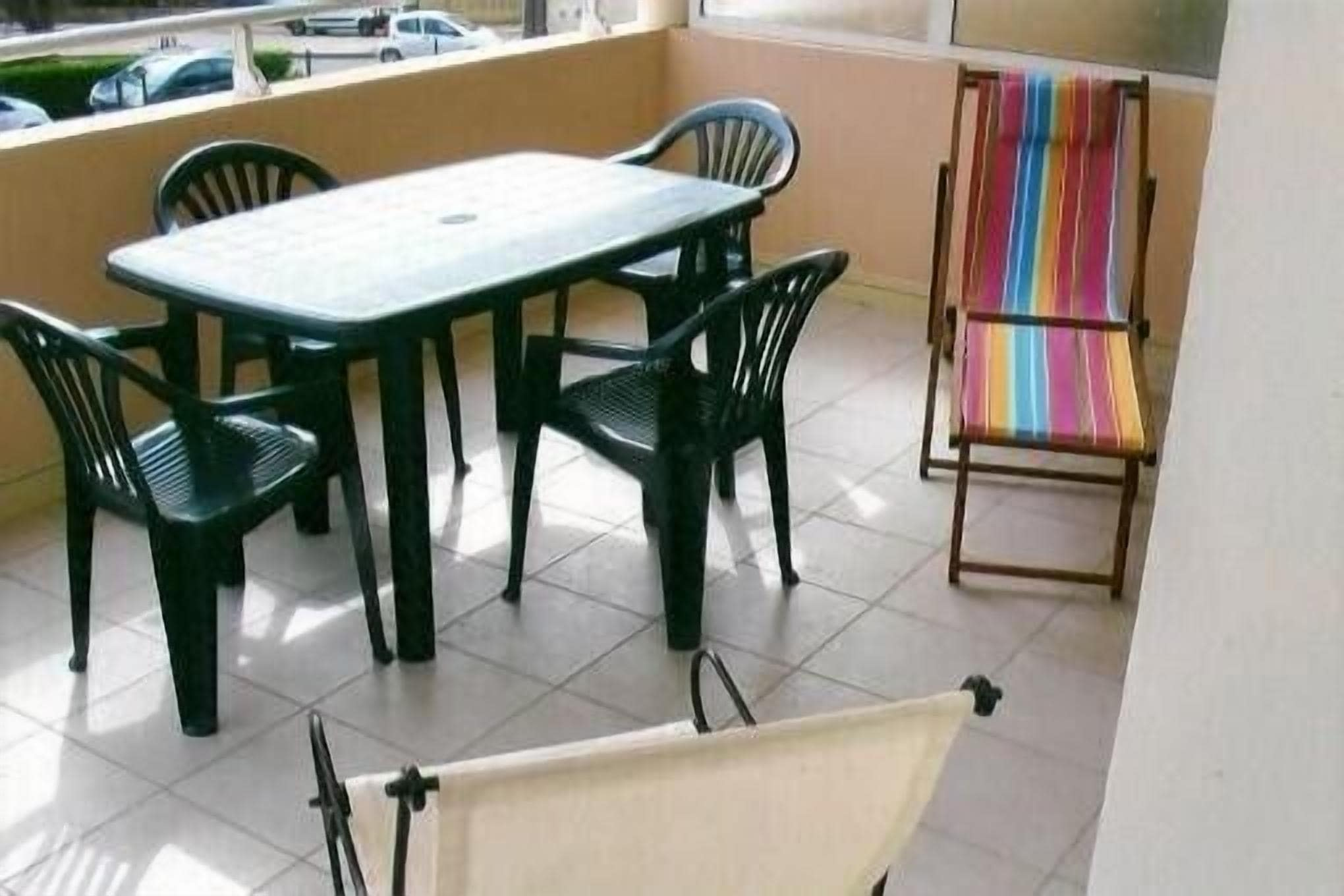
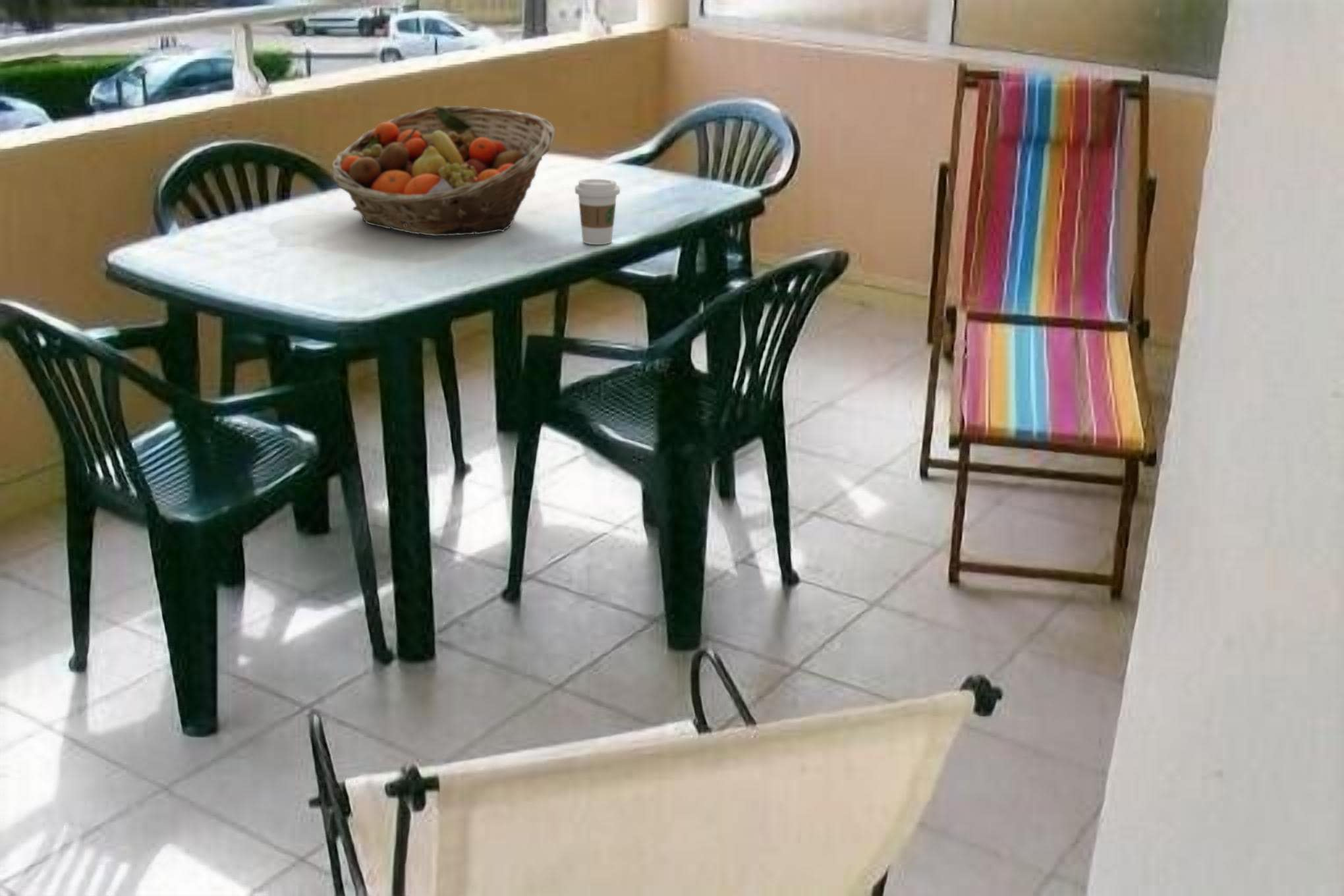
+ fruit basket [331,105,555,237]
+ coffee cup [574,179,621,245]
